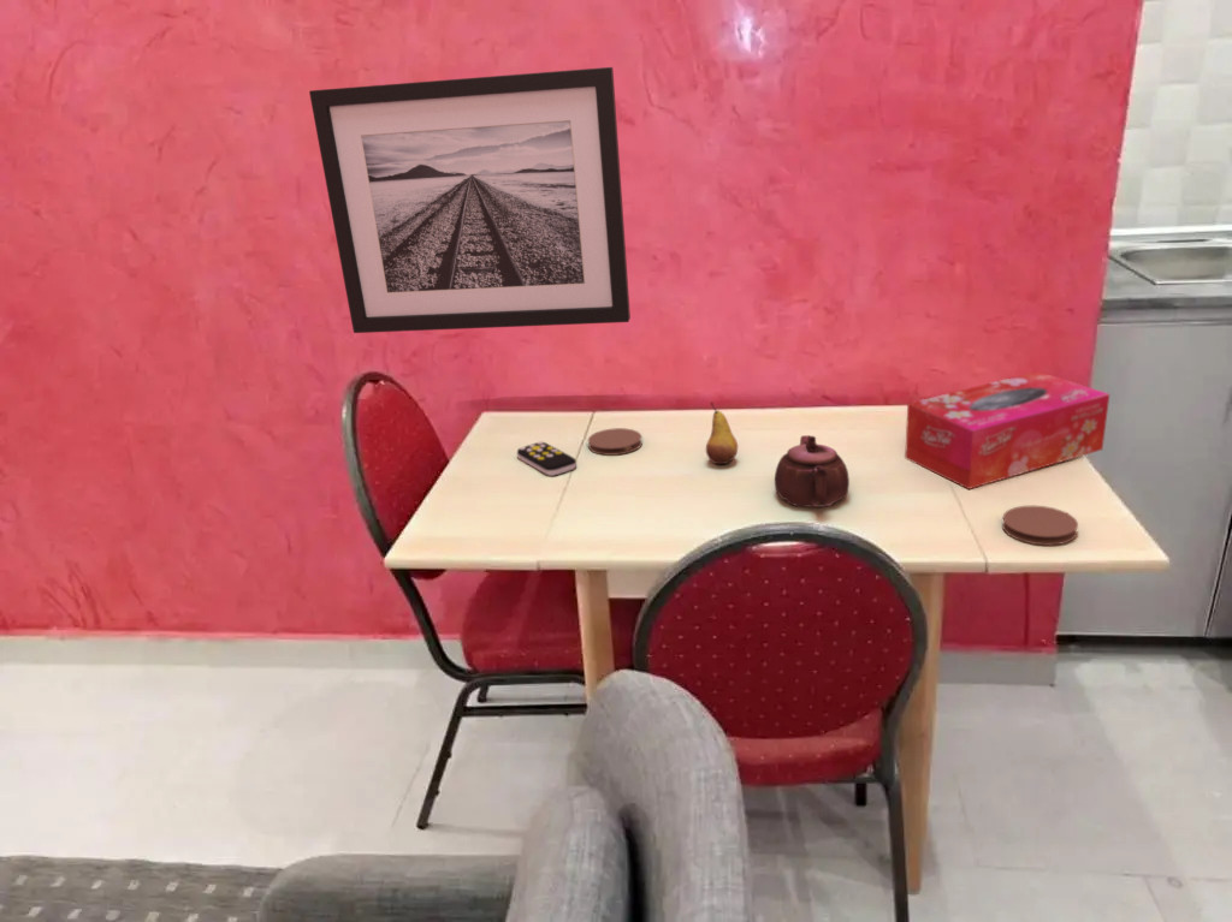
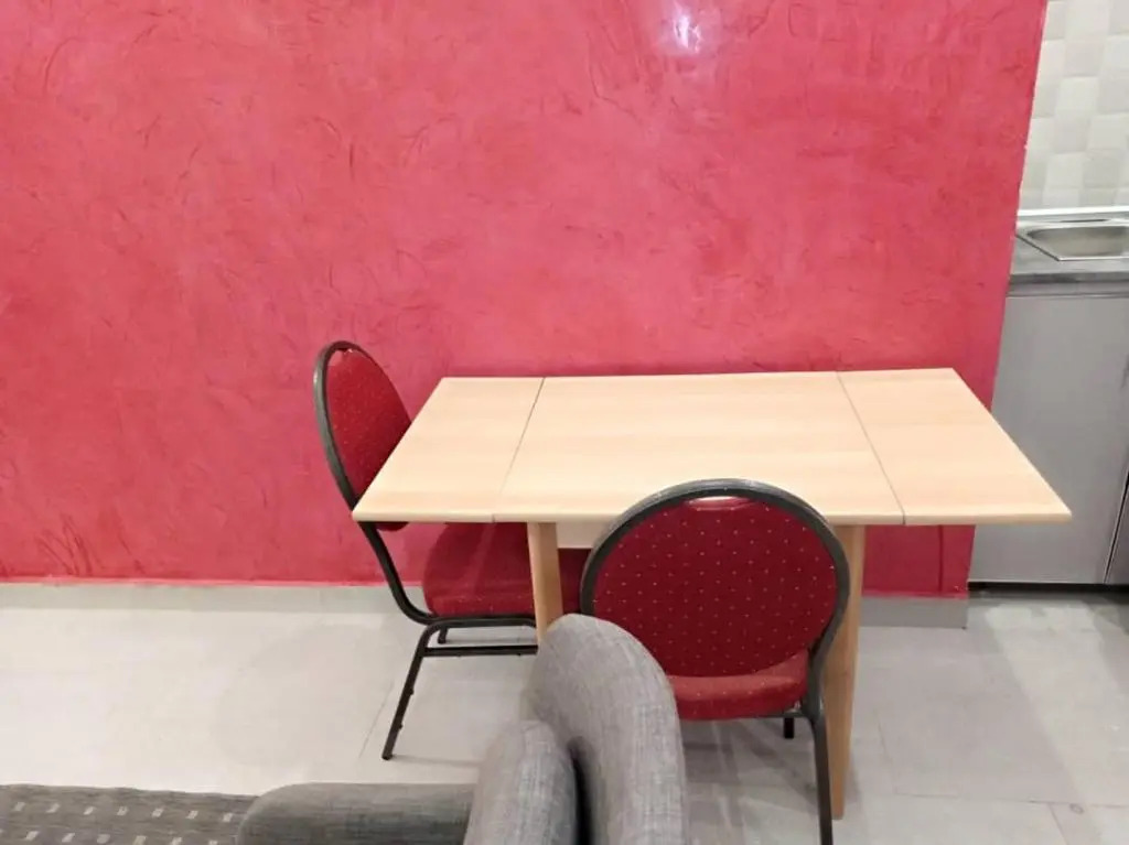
- remote control [516,440,578,477]
- fruit [705,401,739,465]
- coaster [1001,504,1079,547]
- coaster [587,427,644,457]
- wall art [308,66,632,334]
- teapot [774,434,851,508]
- tissue box [904,370,1110,490]
